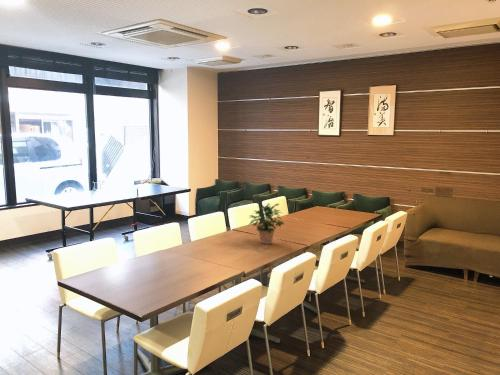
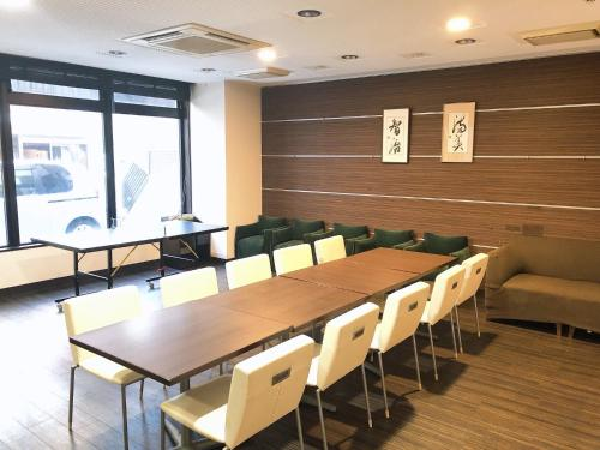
- potted plant [248,203,286,245]
